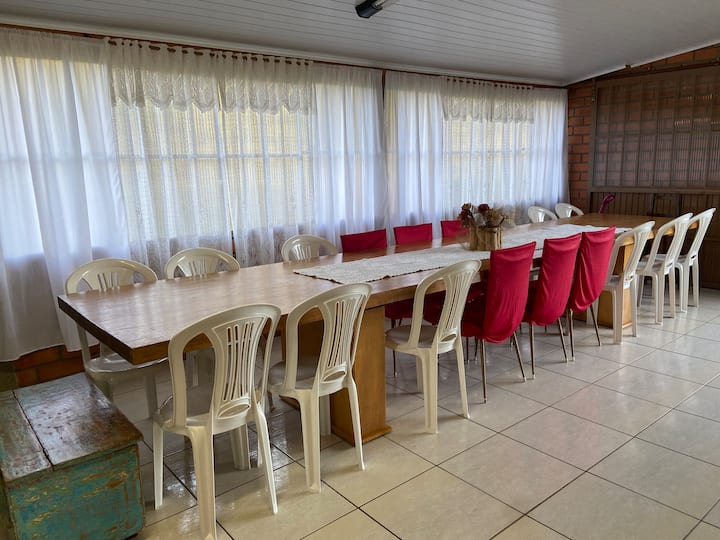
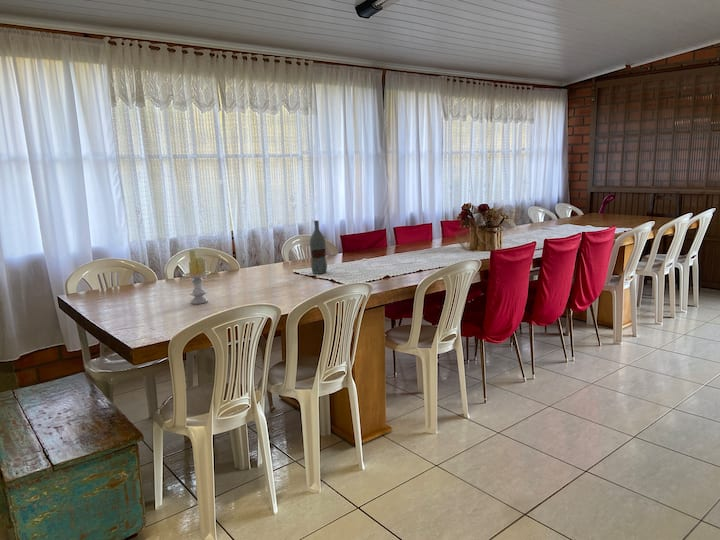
+ bottle [309,220,328,275]
+ candle [181,249,211,305]
